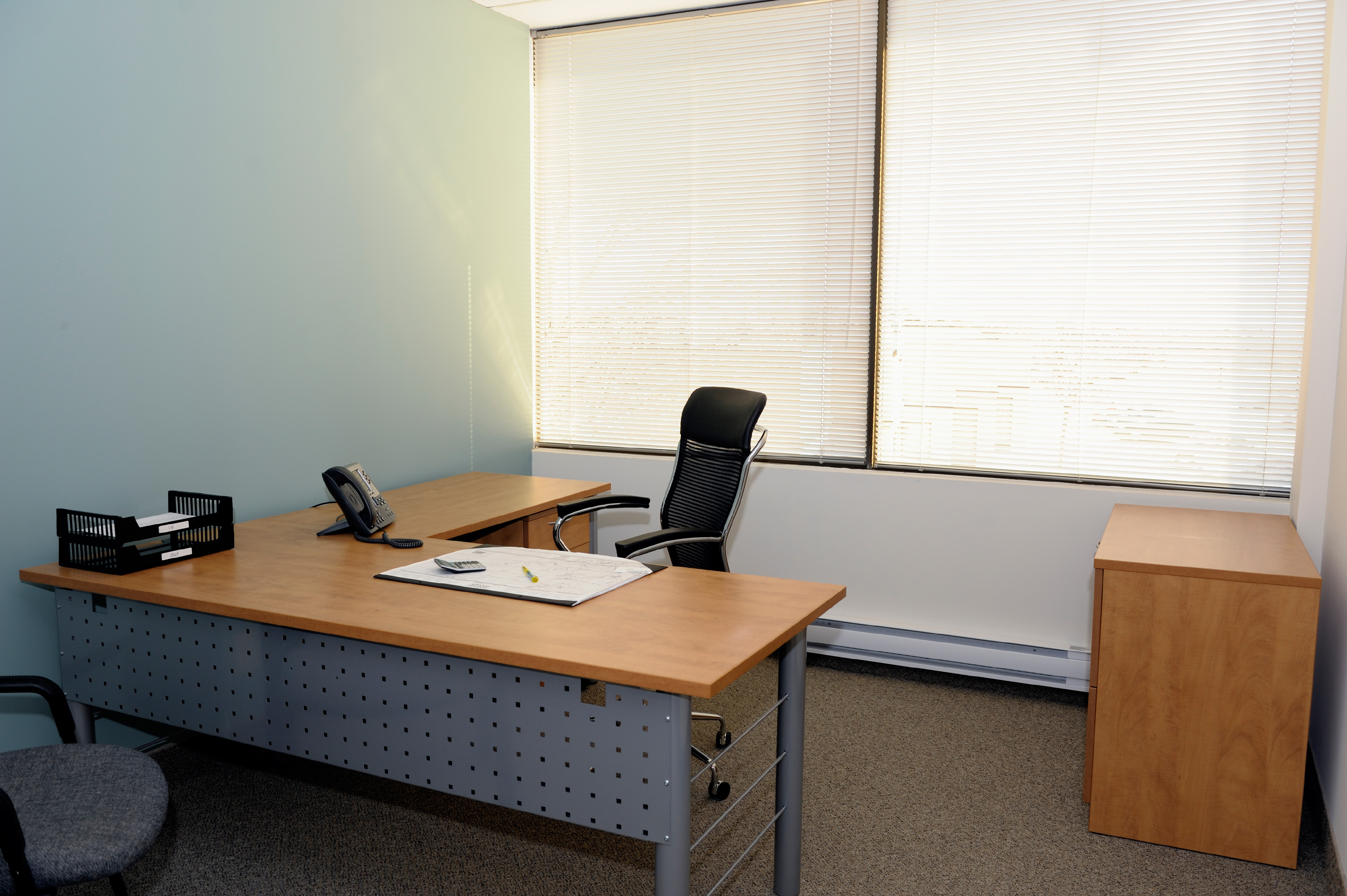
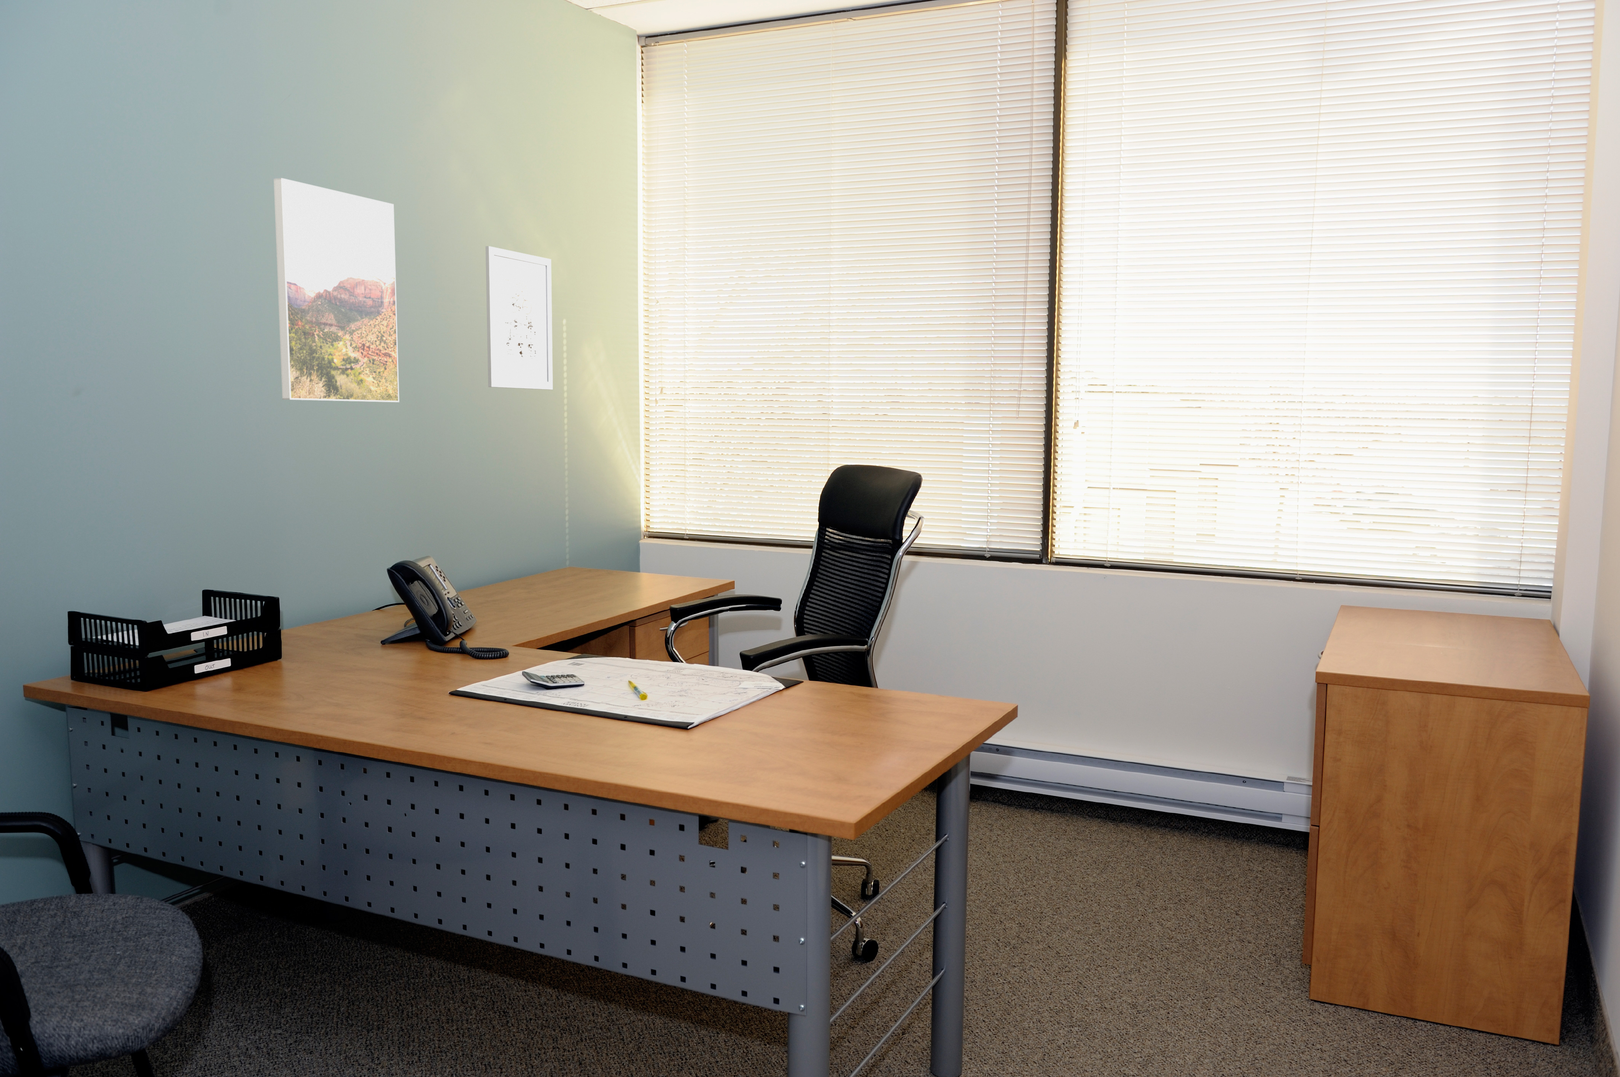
+ wall art [486,245,553,389]
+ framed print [273,178,399,403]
